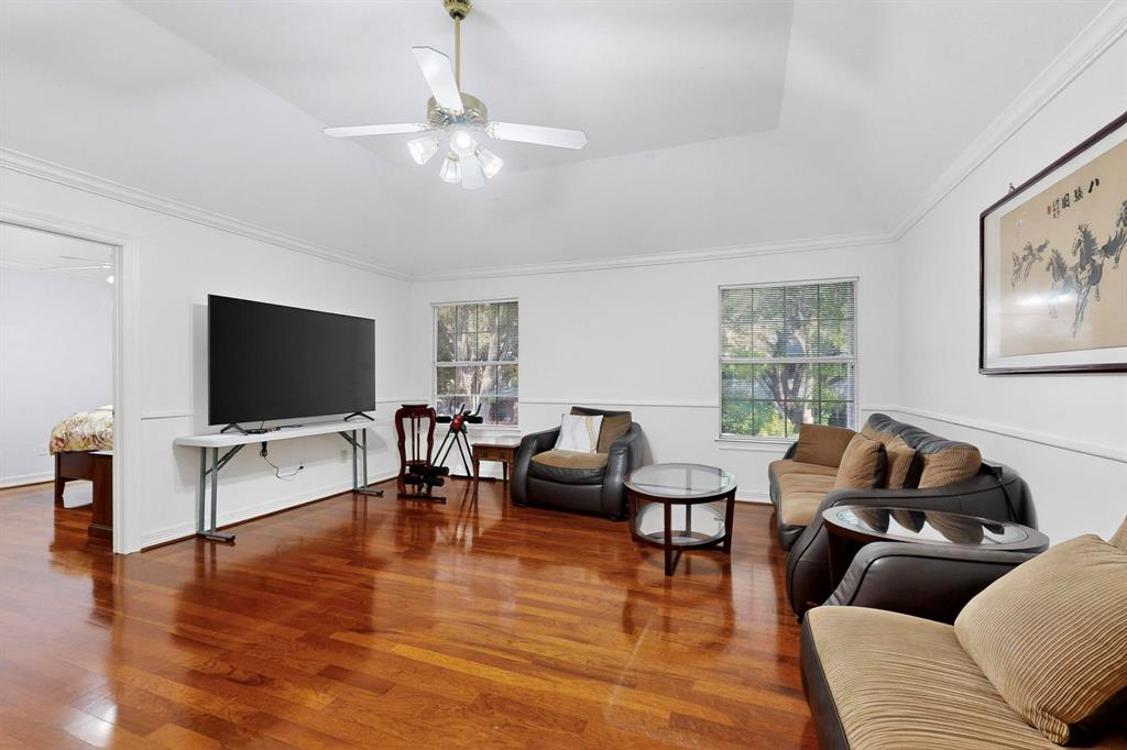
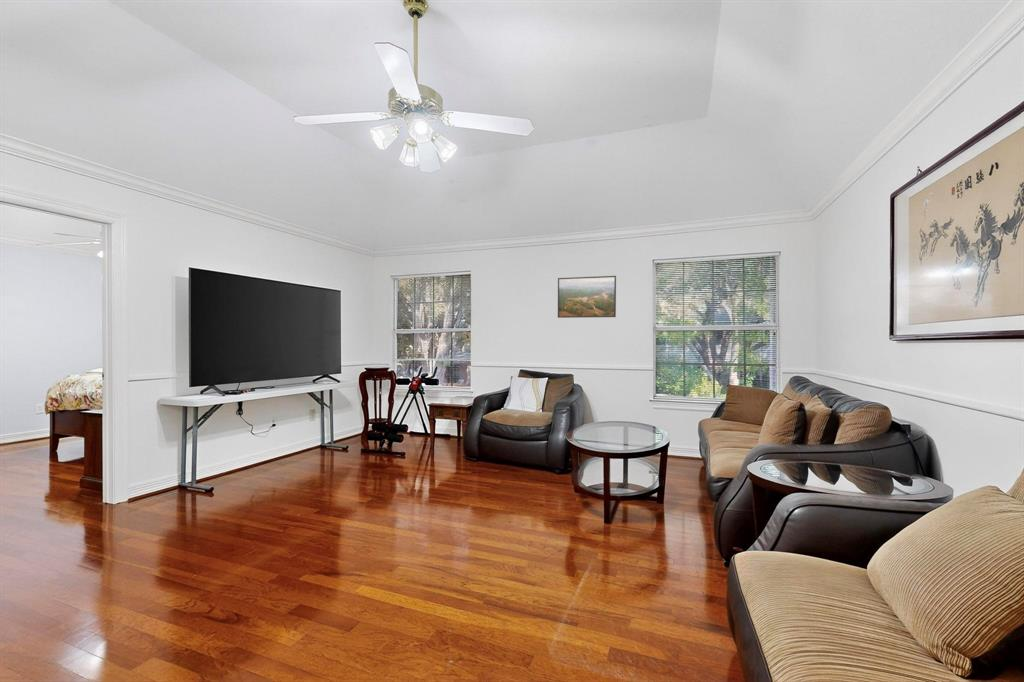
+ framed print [557,275,617,319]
